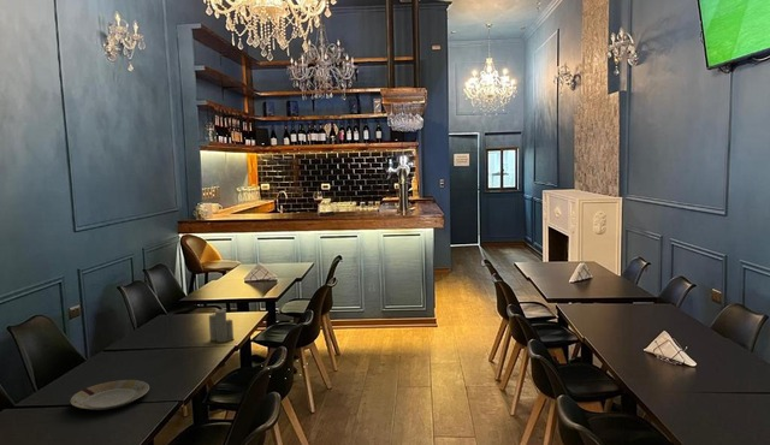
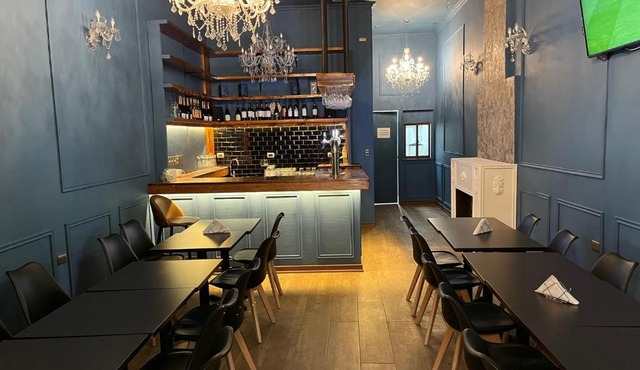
- candle [208,308,235,344]
- plate [70,379,150,411]
